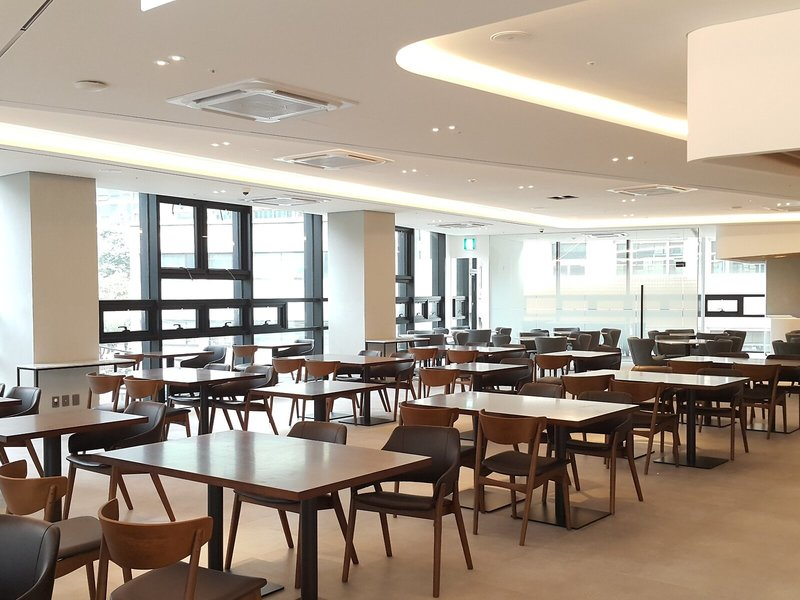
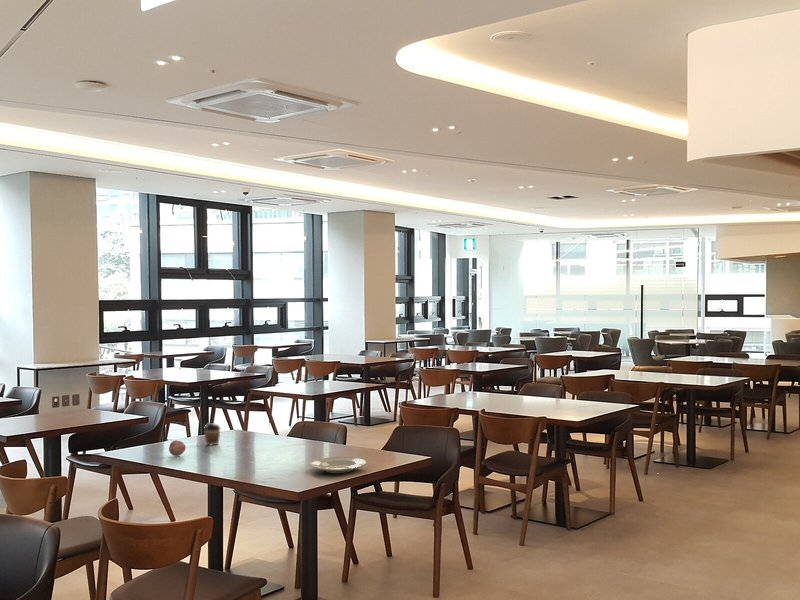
+ apple [168,439,187,457]
+ coffee cup [203,422,222,446]
+ plate [309,456,368,474]
